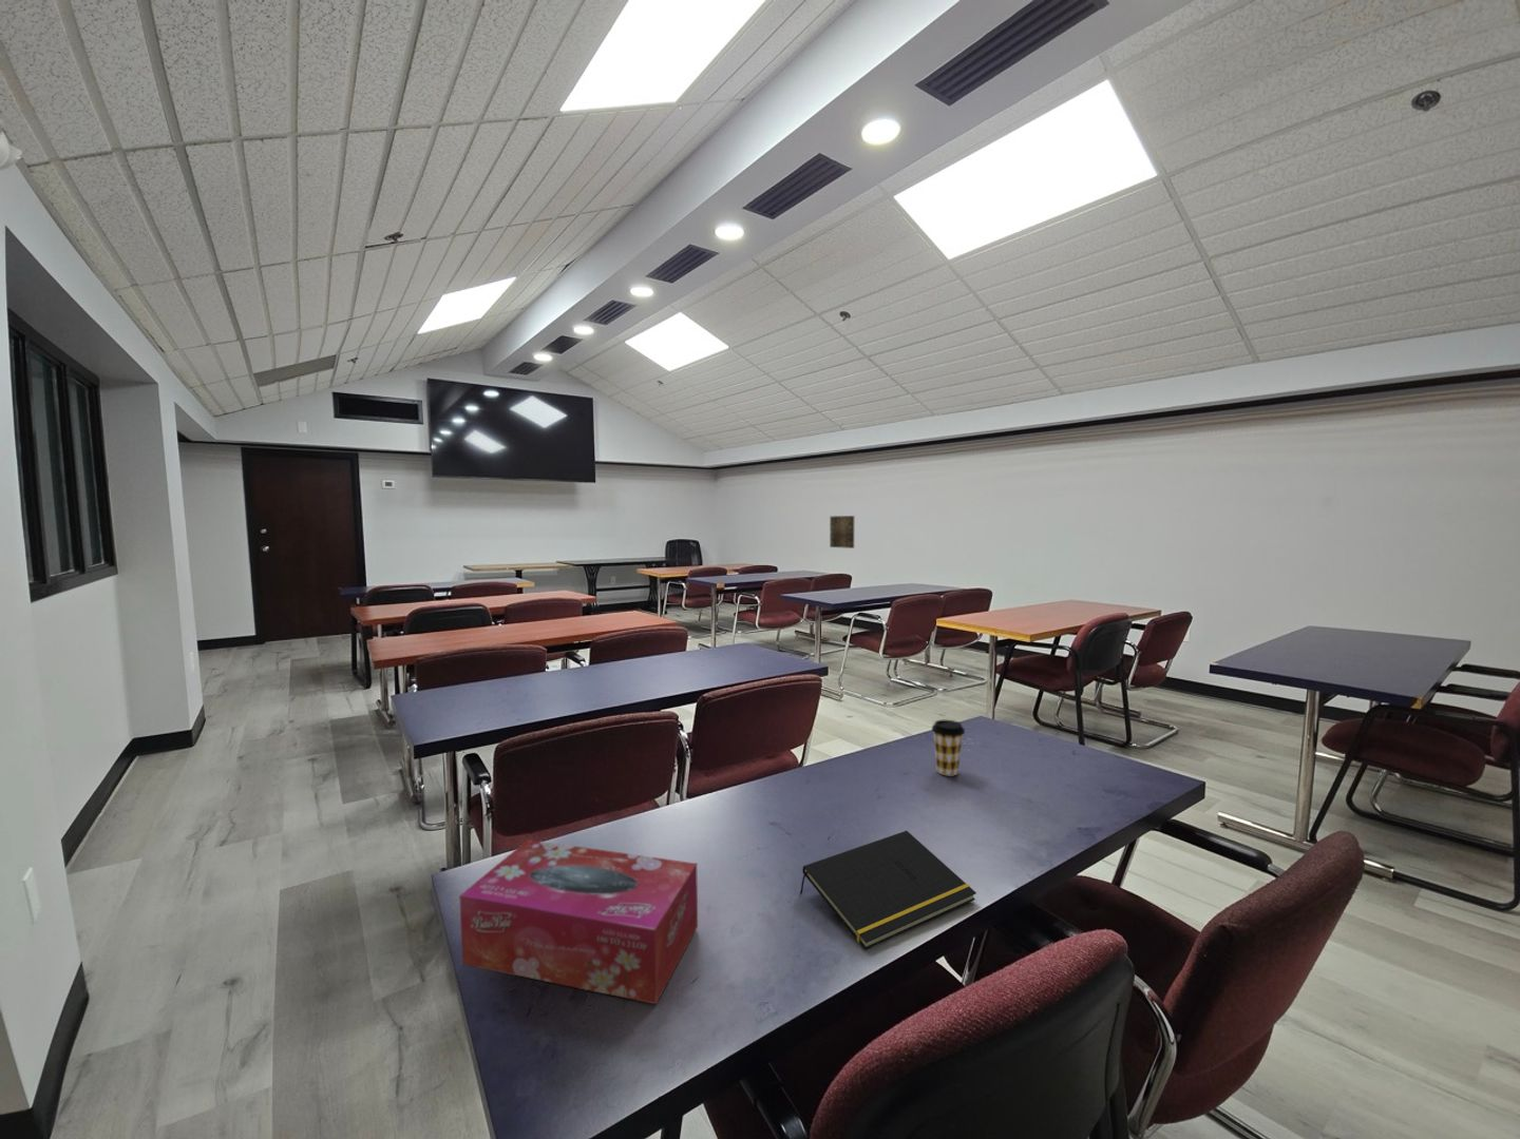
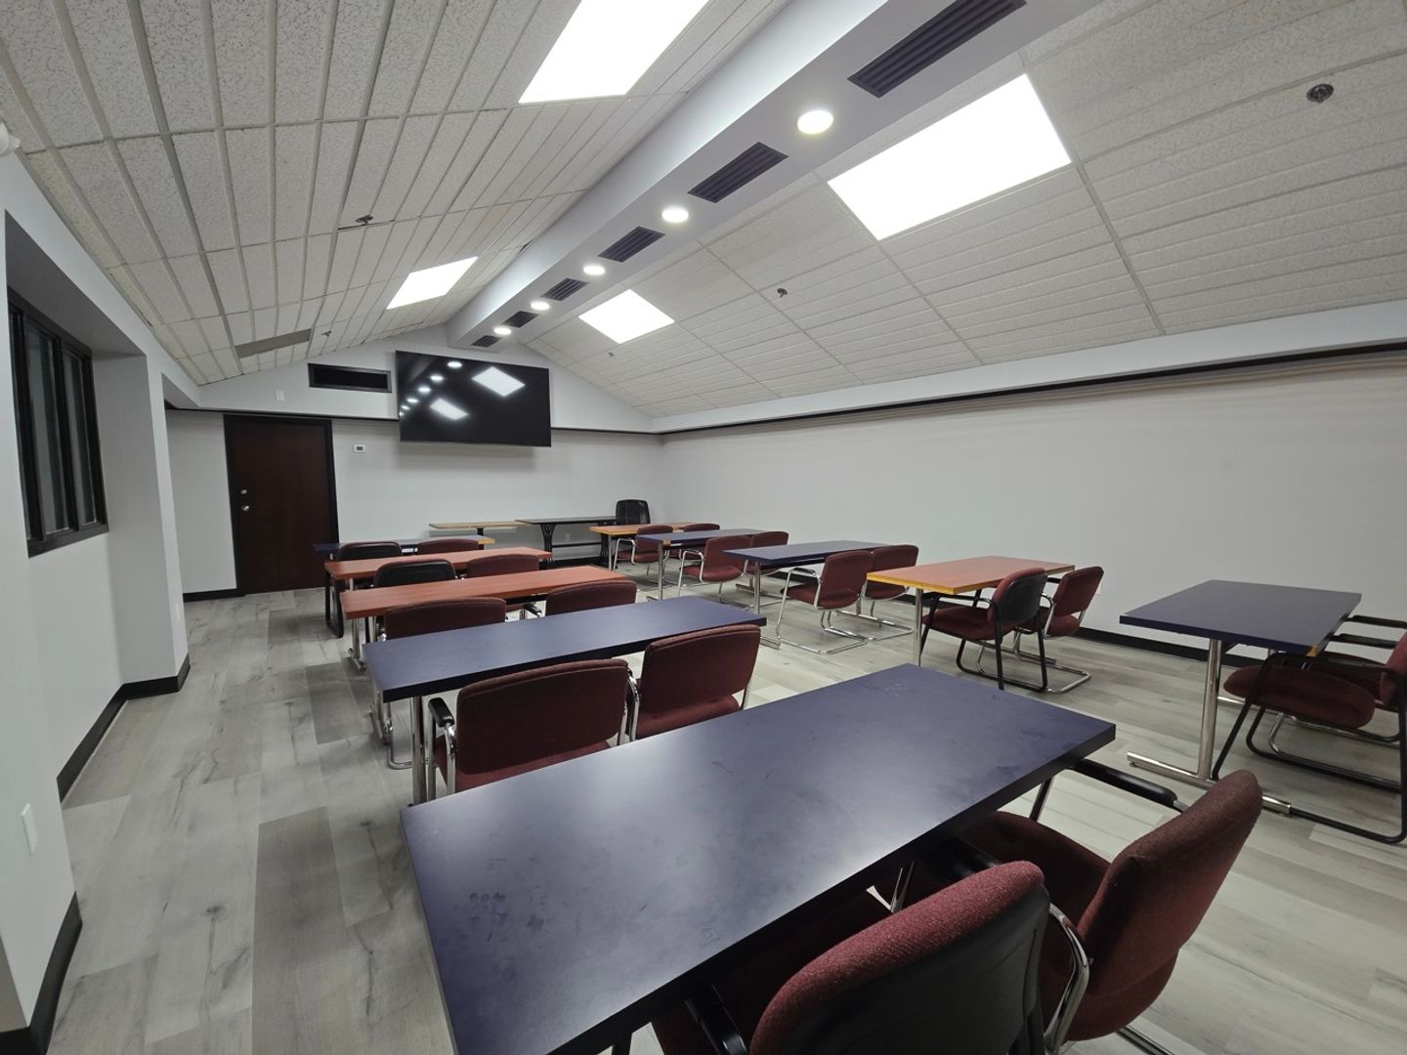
- coffee cup [931,719,966,778]
- notepad [799,830,978,950]
- wall art [828,514,855,549]
- tissue box [458,839,699,1005]
